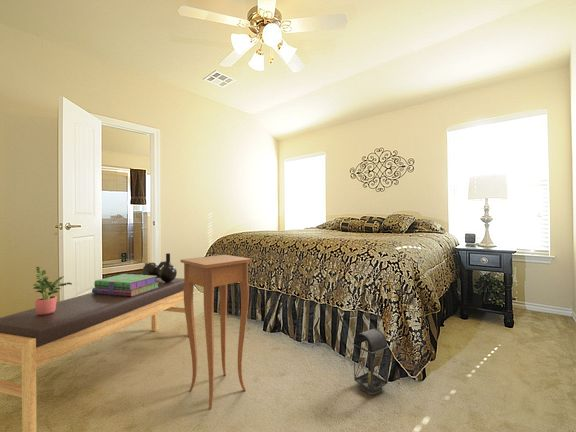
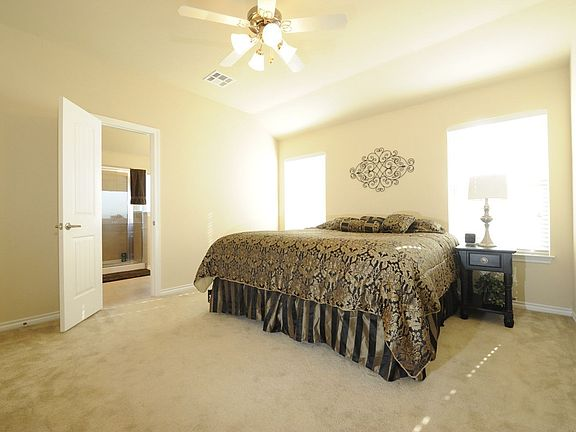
- decorative vase [140,252,178,282]
- lantern [351,308,390,395]
- bench [0,277,189,432]
- side table [180,254,253,410]
- potted plant [32,266,73,315]
- stack of books [91,273,159,296]
